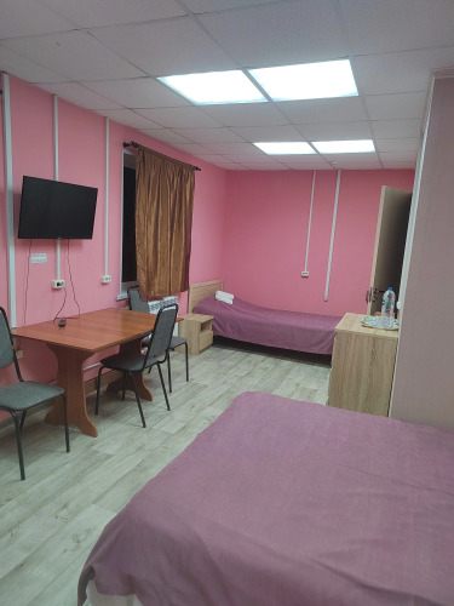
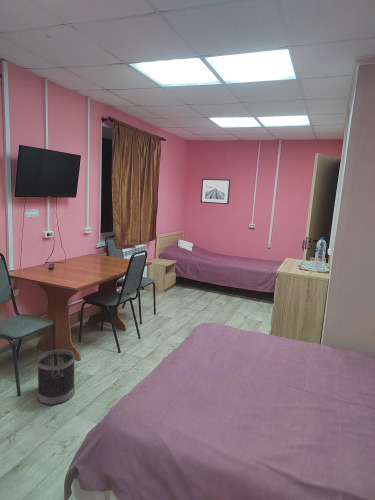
+ wastebasket [36,348,76,406]
+ wall art [199,178,232,205]
